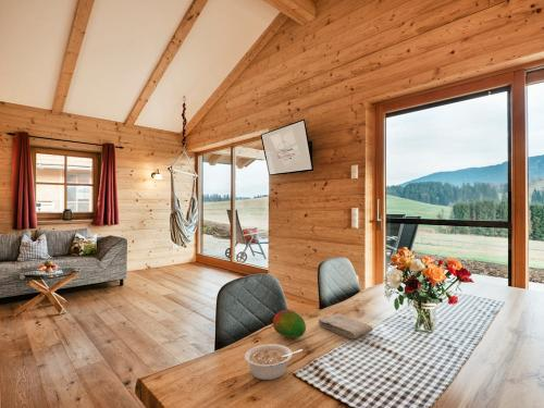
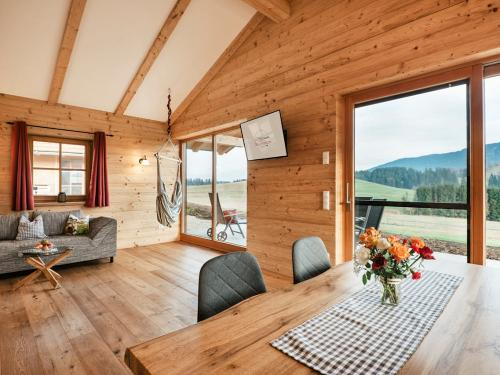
- legume [244,343,304,381]
- washcloth [317,312,374,339]
- fruit [272,309,307,339]
